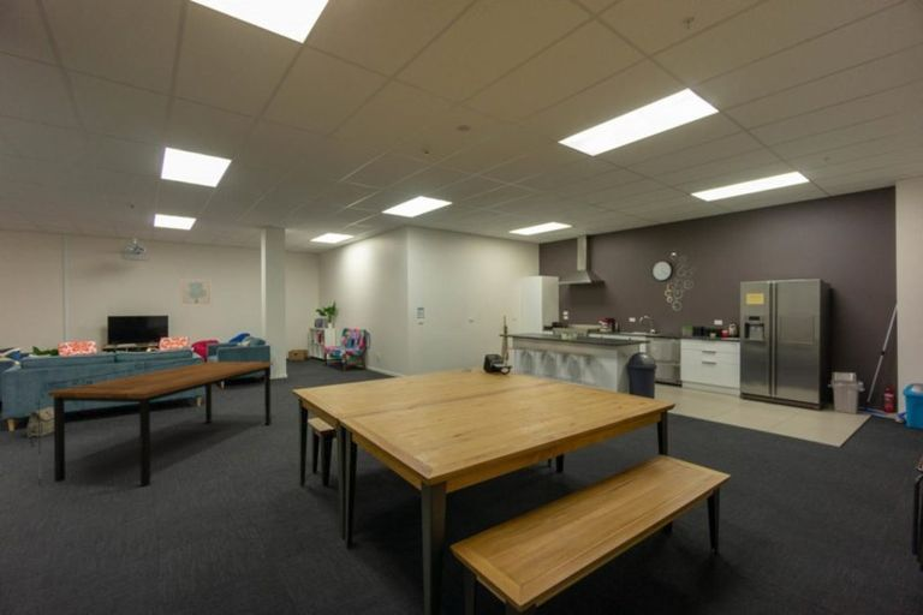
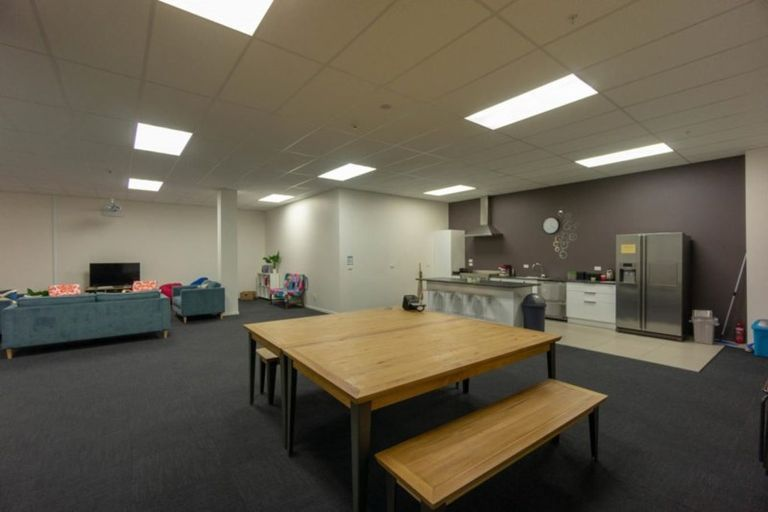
- dining table [29,356,274,489]
- wall art [179,277,213,306]
- bag [26,406,54,438]
